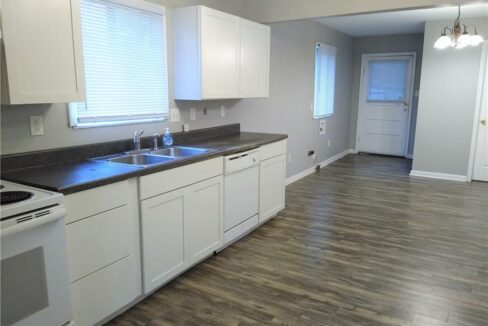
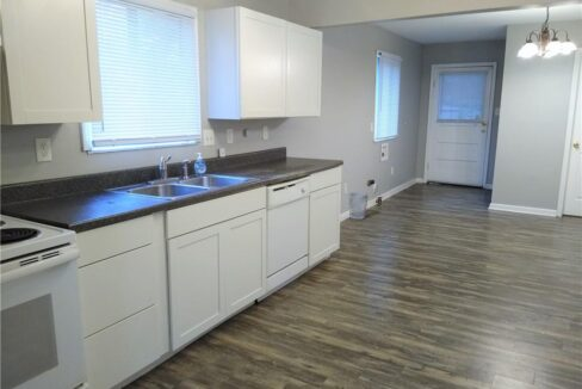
+ wastebasket [347,192,370,221]
